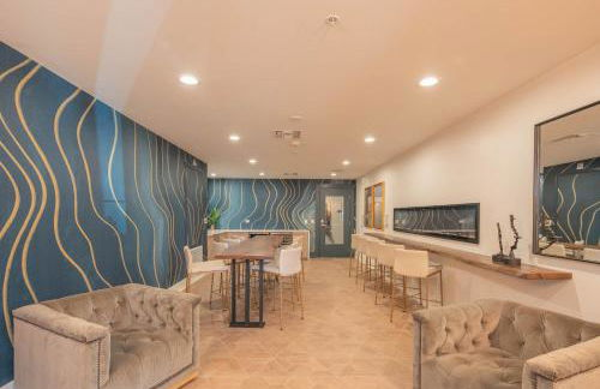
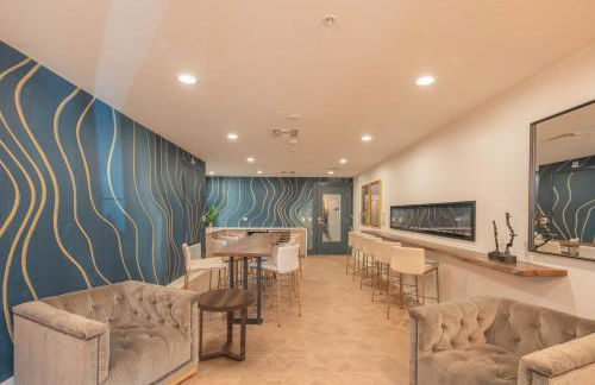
+ side table [196,288,255,362]
